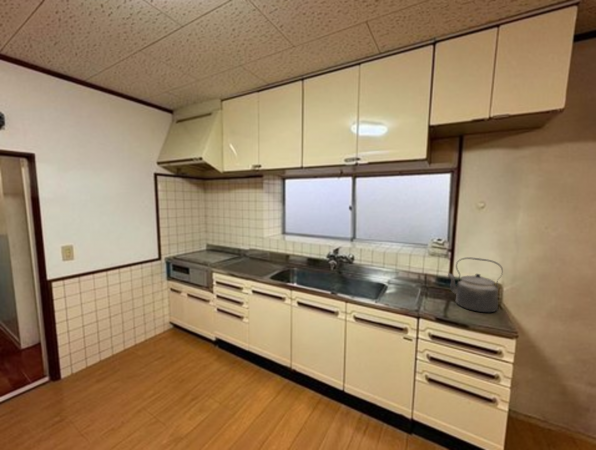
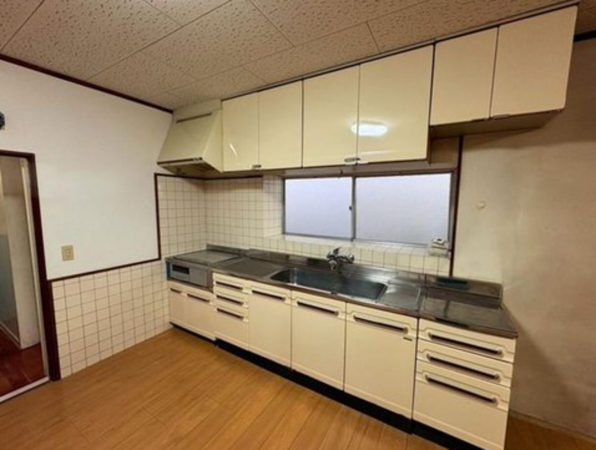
- kettle [447,256,504,313]
